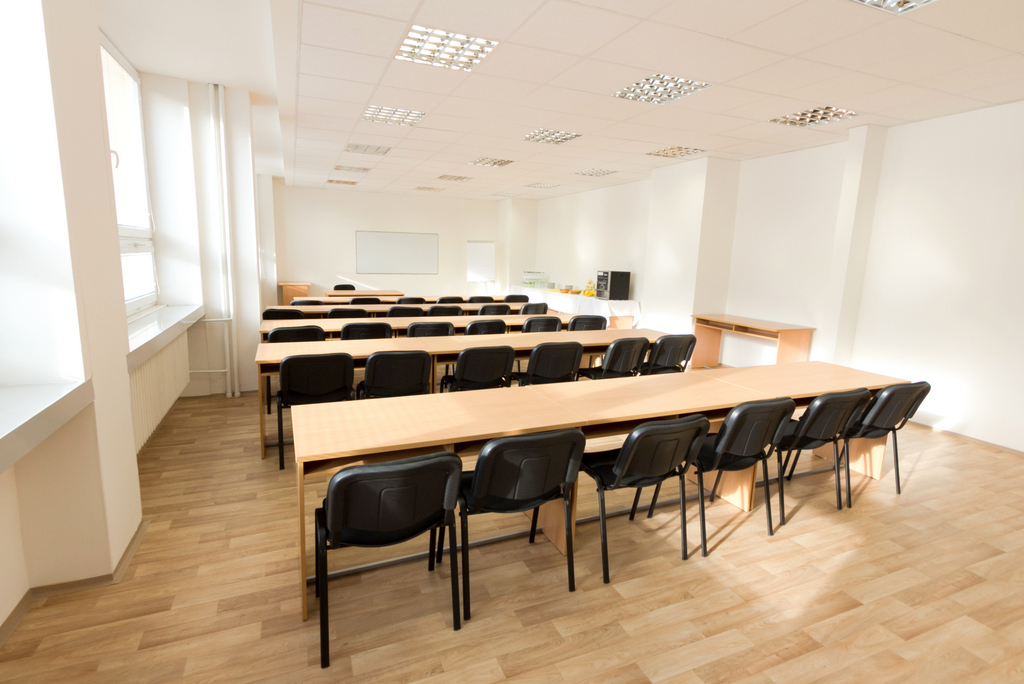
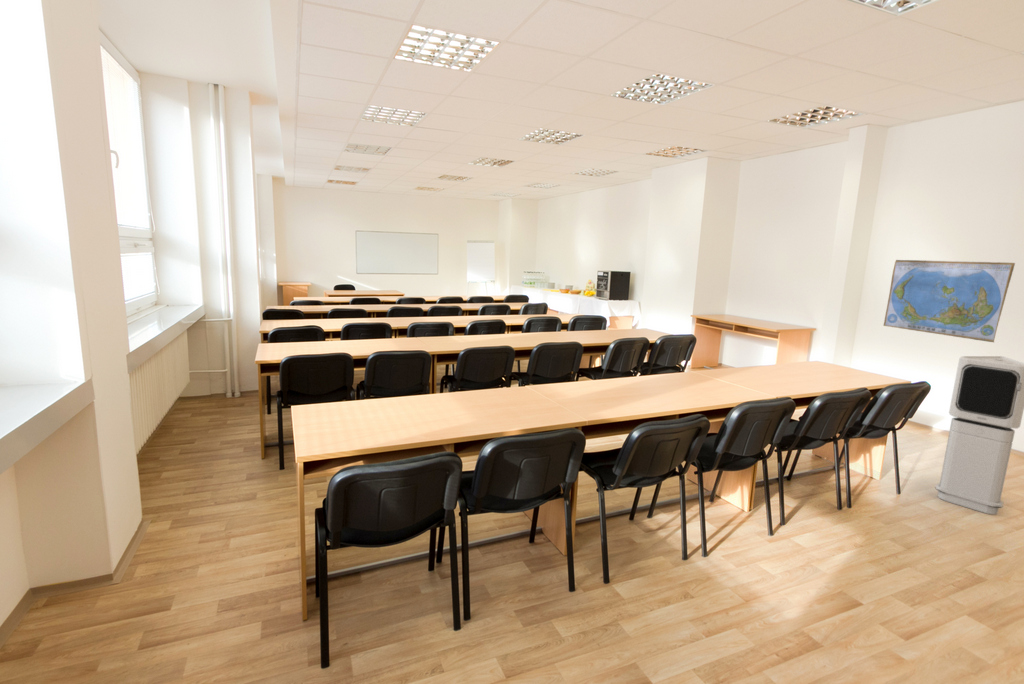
+ world map [882,259,1016,343]
+ air purifier [934,355,1024,516]
